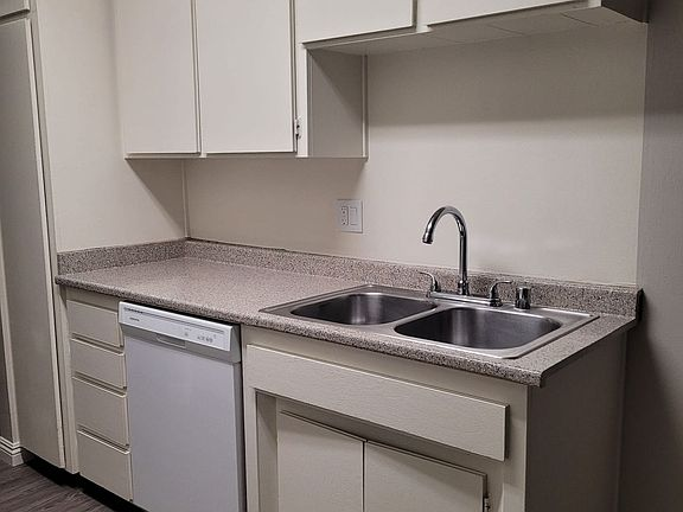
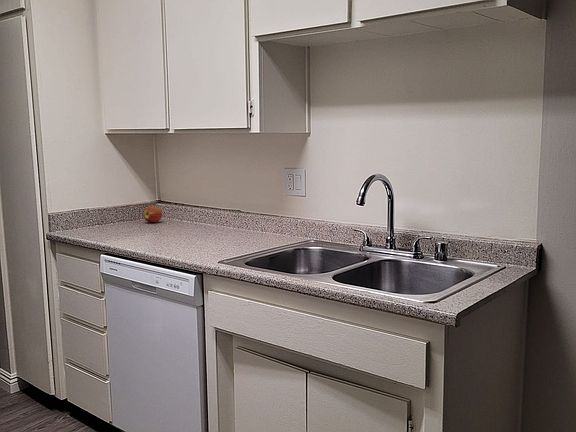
+ apple [142,205,163,223]
